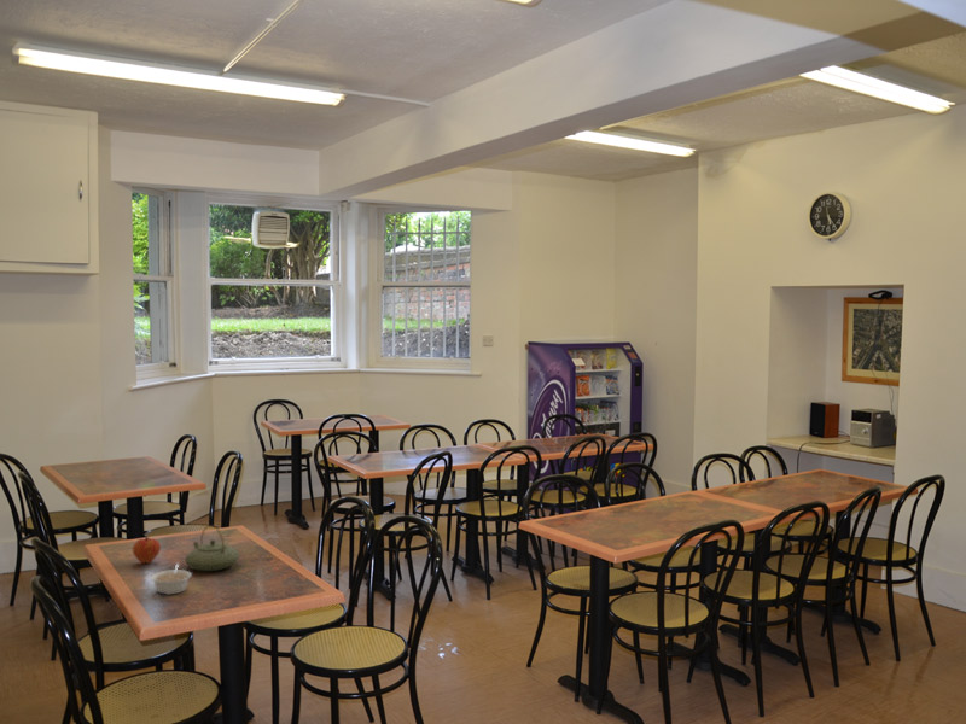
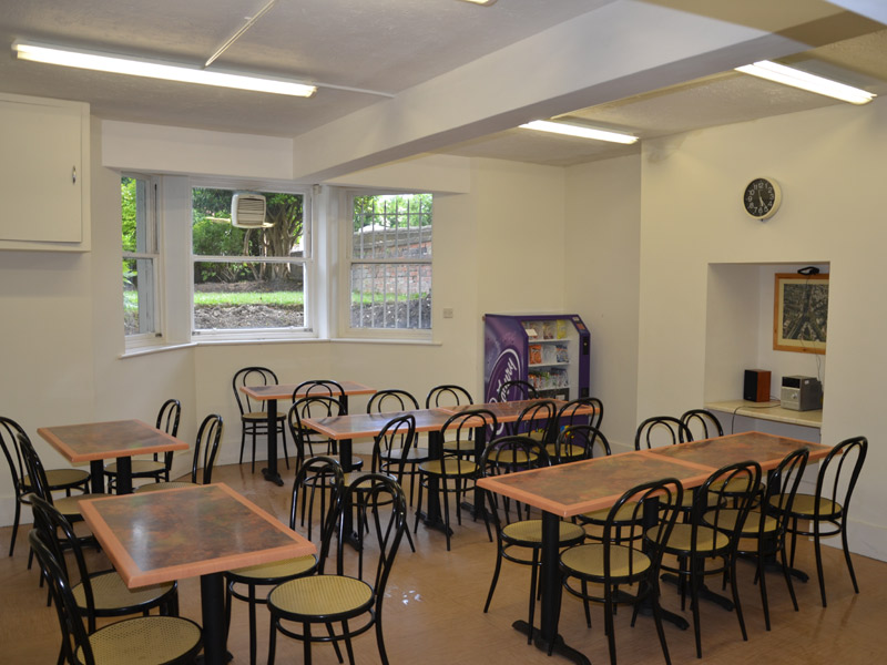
- teapot [184,524,242,572]
- fruit [132,535,162,565]
- legume [150,562,193,596]
